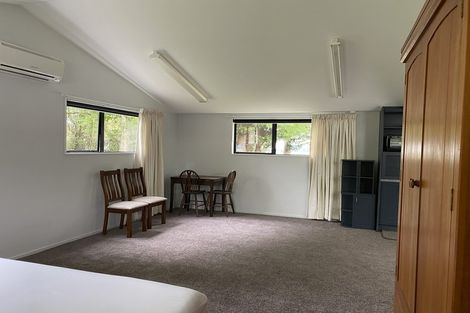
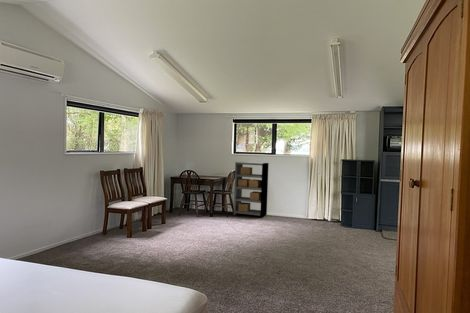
+ shelving unit [233,161,270,219]
